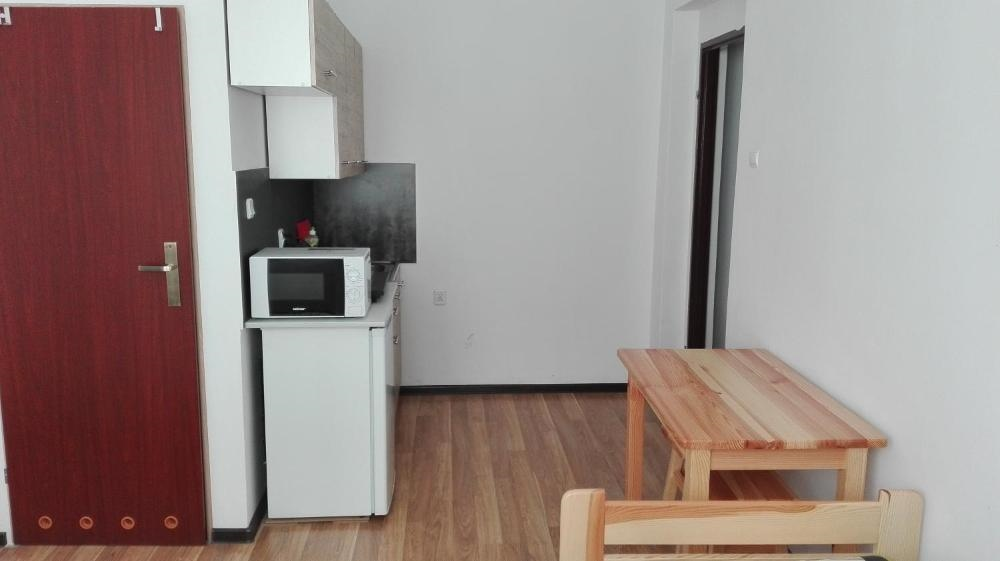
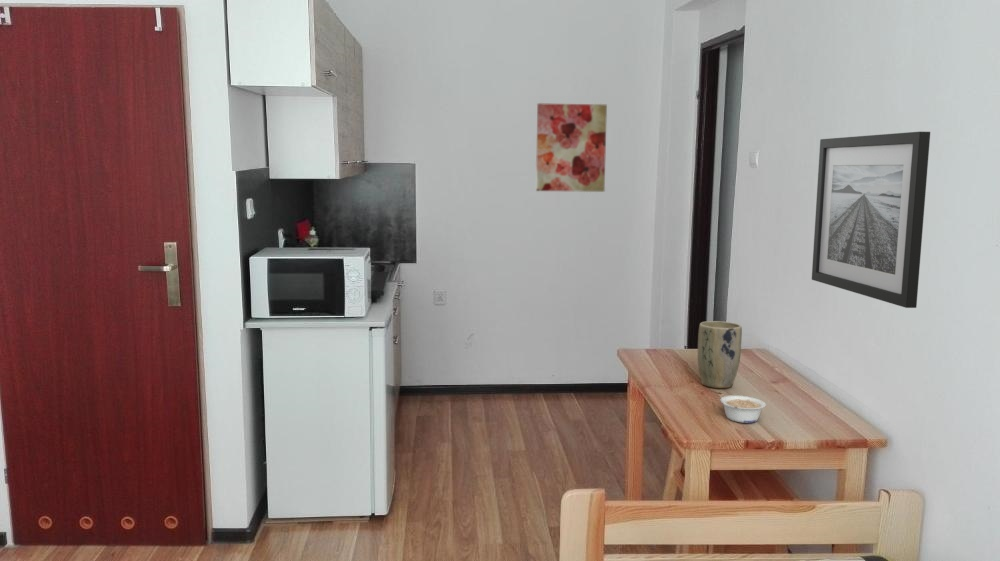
+ wall art [811,131,931,309]
+ plant pot [697,320,743,389]
+ legume [719,394,767,424]
+ wall art [535,102,608,193]
